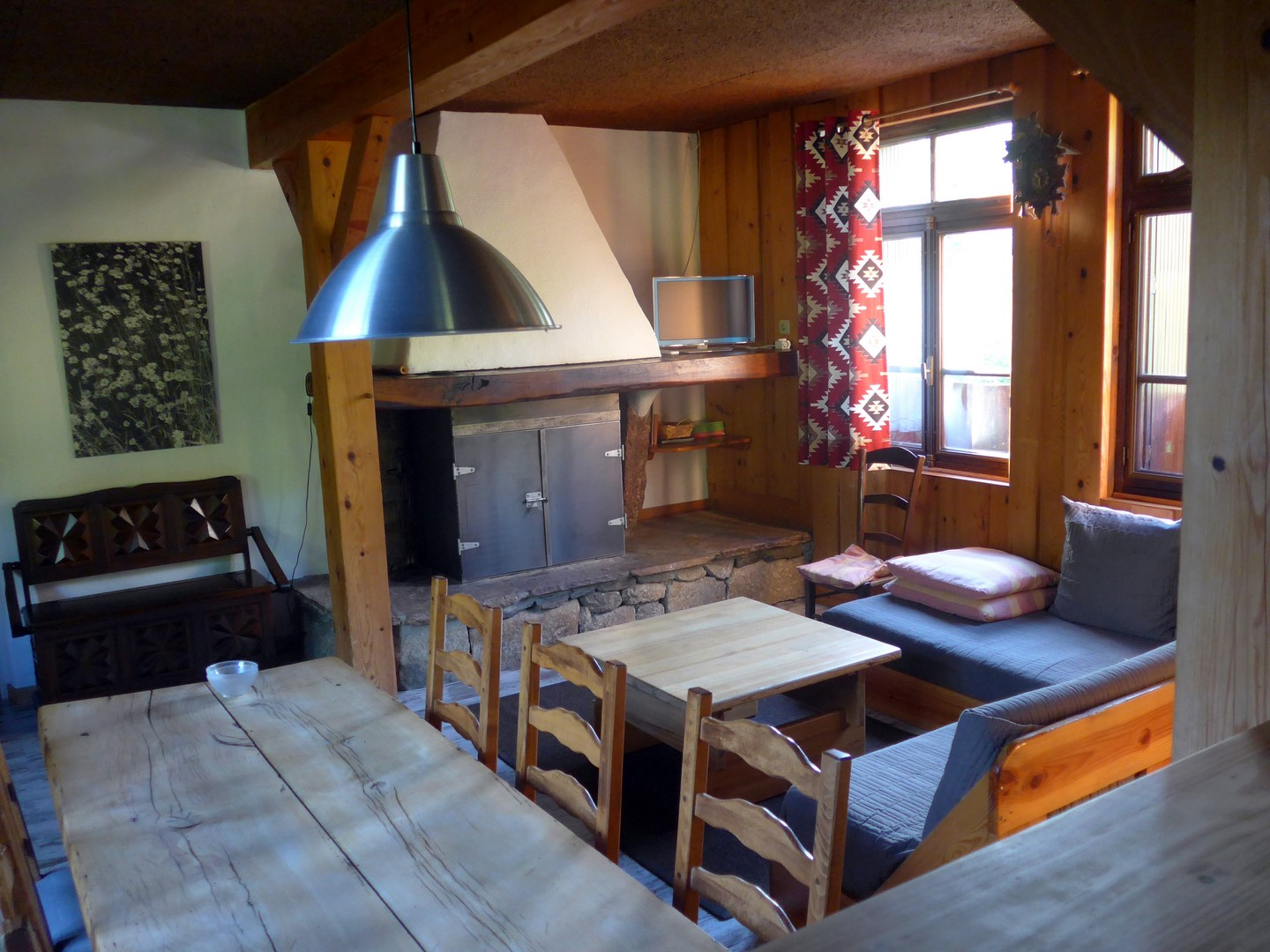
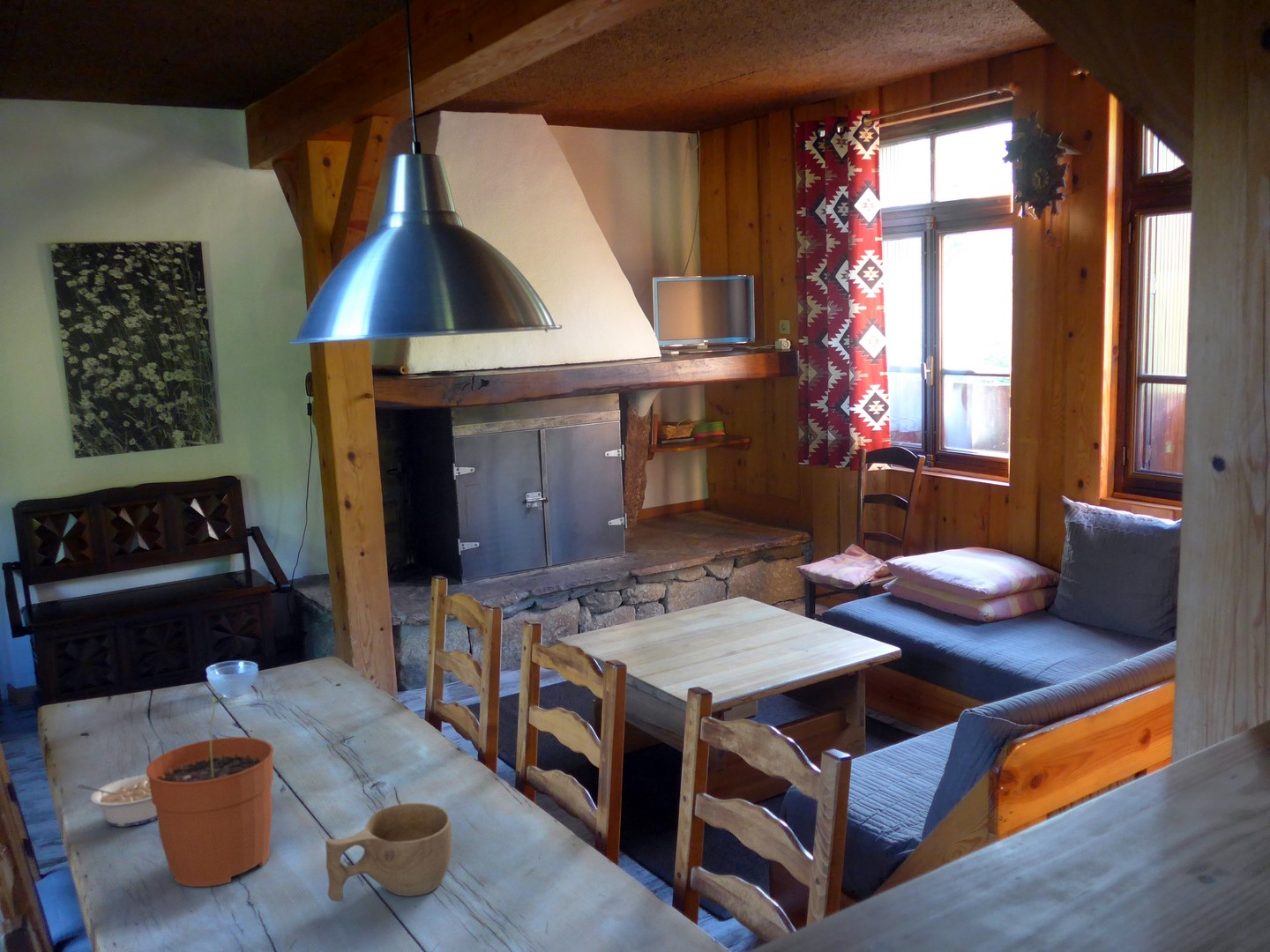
+ plant pot [146,695,274,888]
+ cup [325,802,453,903]
+ legume [77,773,157,828]
